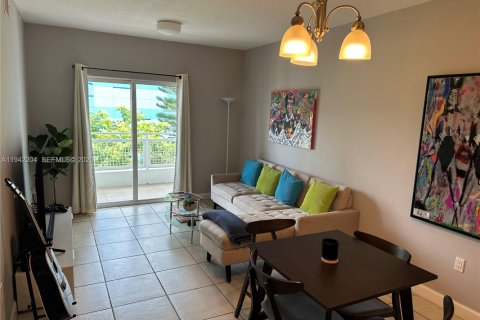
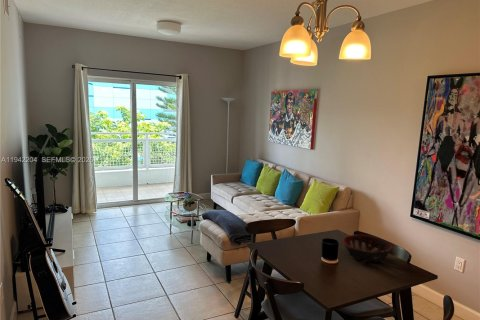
+ decorative bowl [341,234,394,263]
